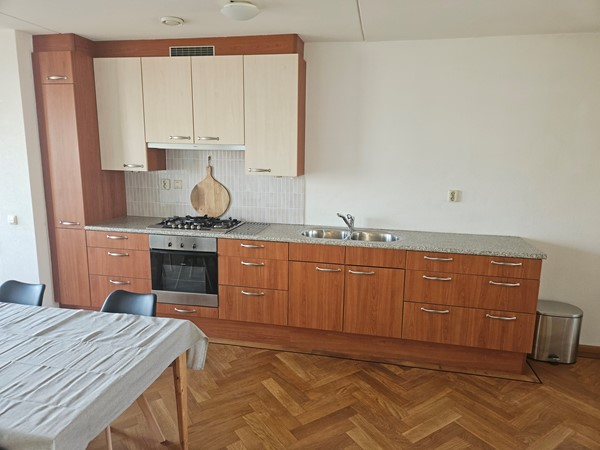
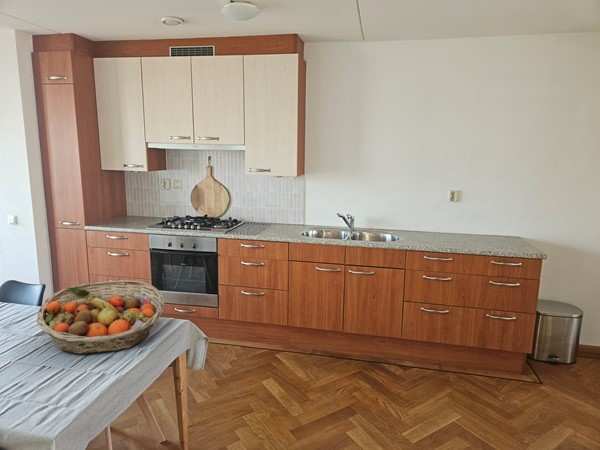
+ fruit basket [36,279,166,355]
